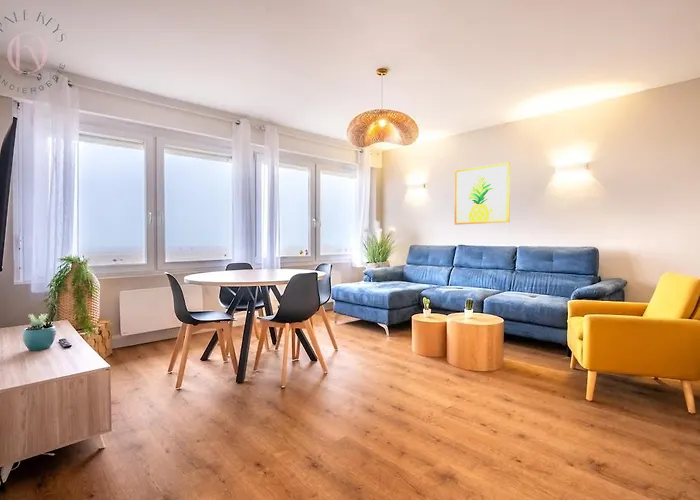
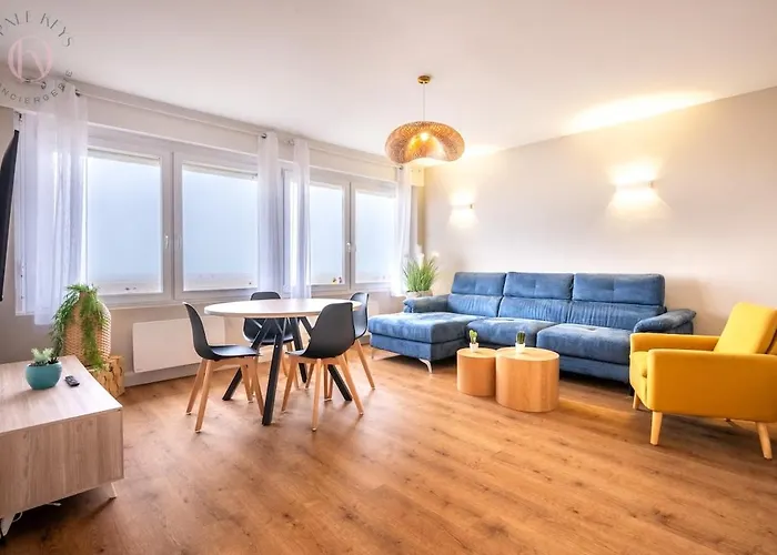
- wall art [454,161,511,226]
